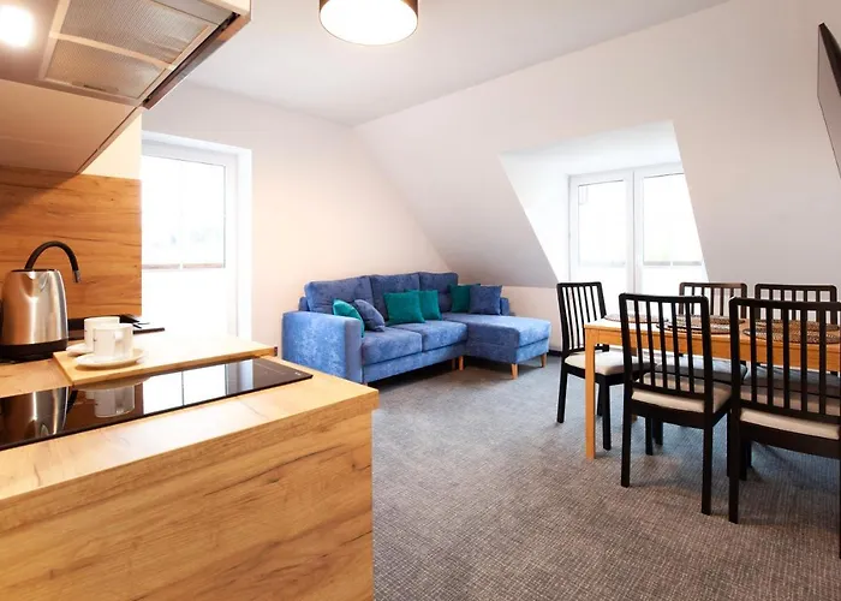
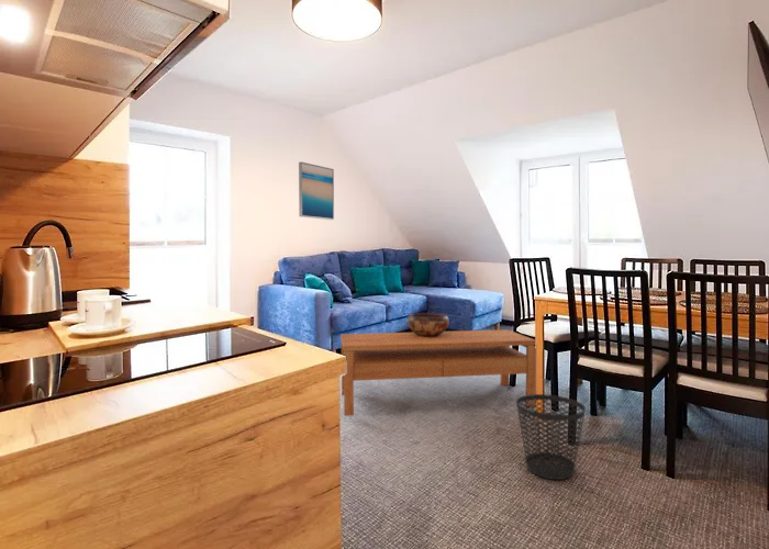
+ coffee table [339,328,537,417]
+ wall art [298,160,335,221]
+ decorative bowl [406,312,450,337]
+ wastebasket [515,393,587,481]
